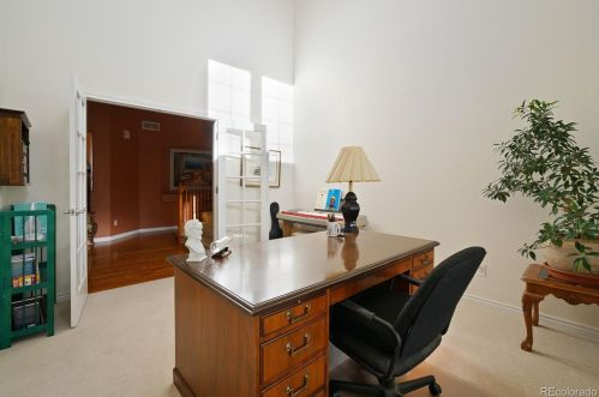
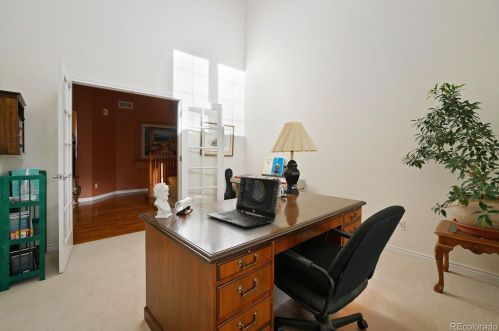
+ laptop [206,175,281,228]
